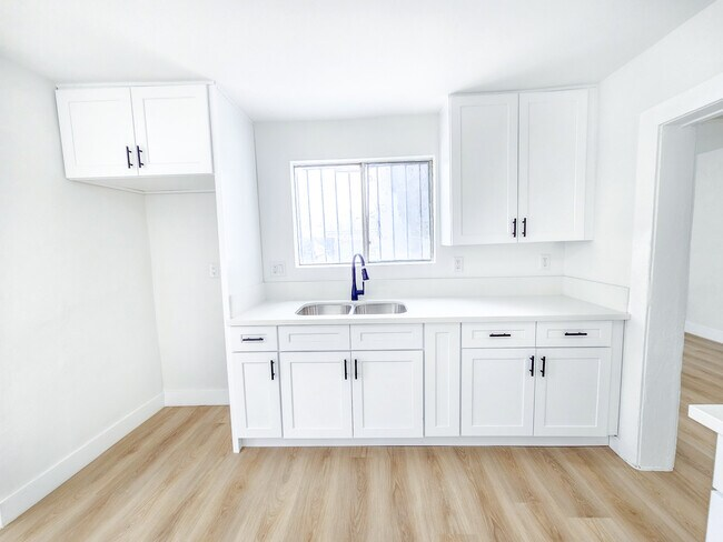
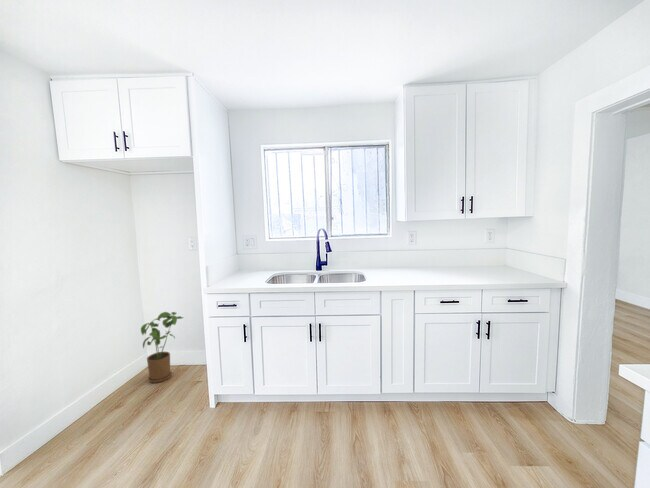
+ house plant [140,311,185,384]
